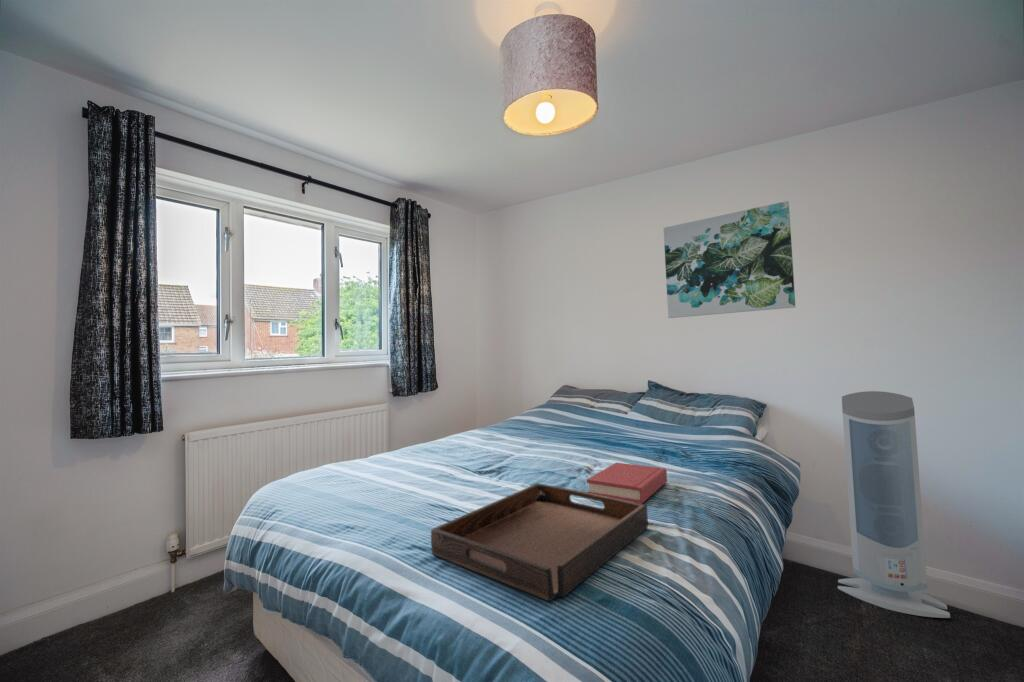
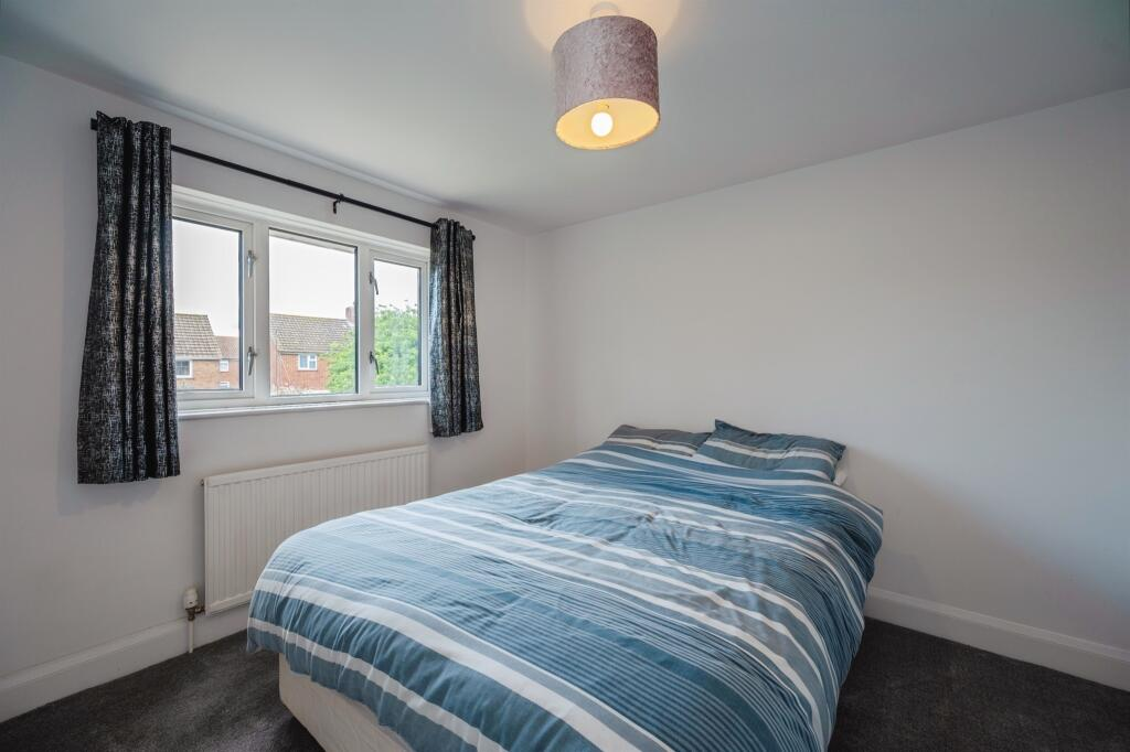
- wall art [663,200,797,319]
- hardback book [586,462,668,504]
- air purifier [837,390,951,619]
- serving tray [430,482,649,602]
